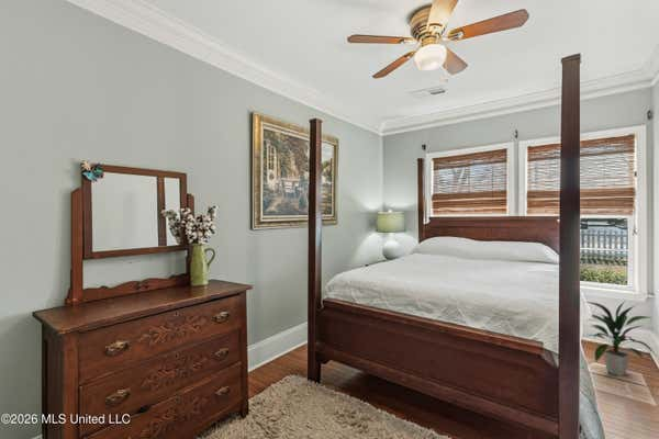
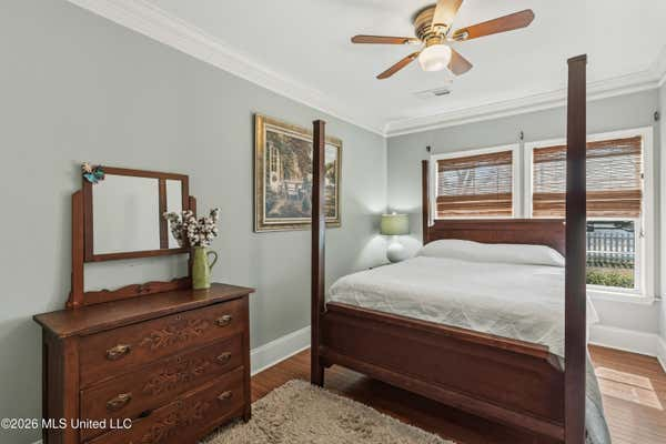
- indoor plant [585,300,656,378]
